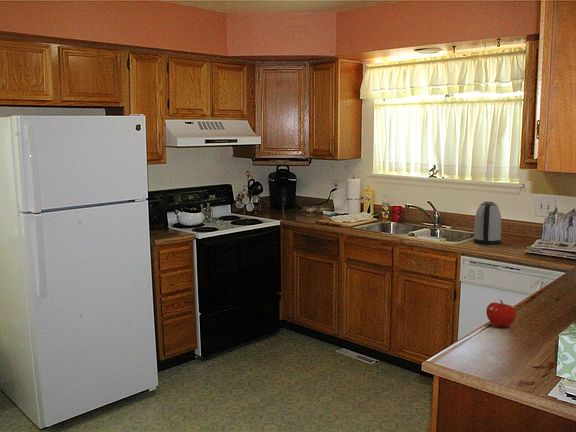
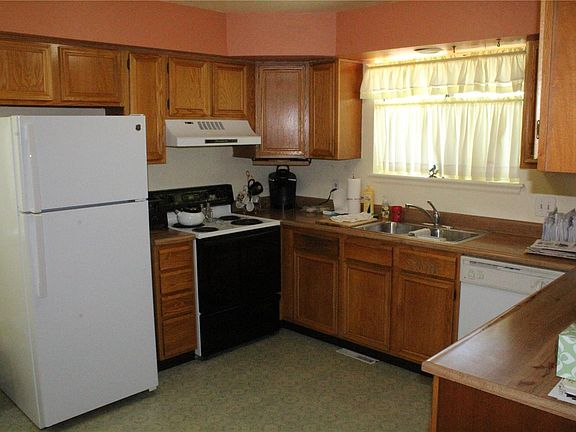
- kettle [473,201,502,245]
- fruit [485,299,517,328]
